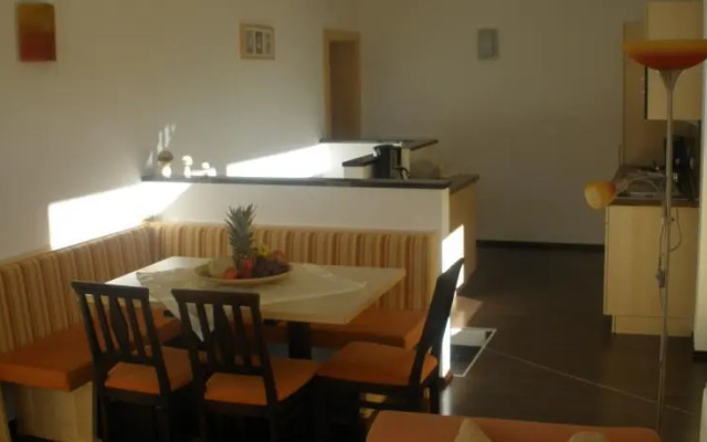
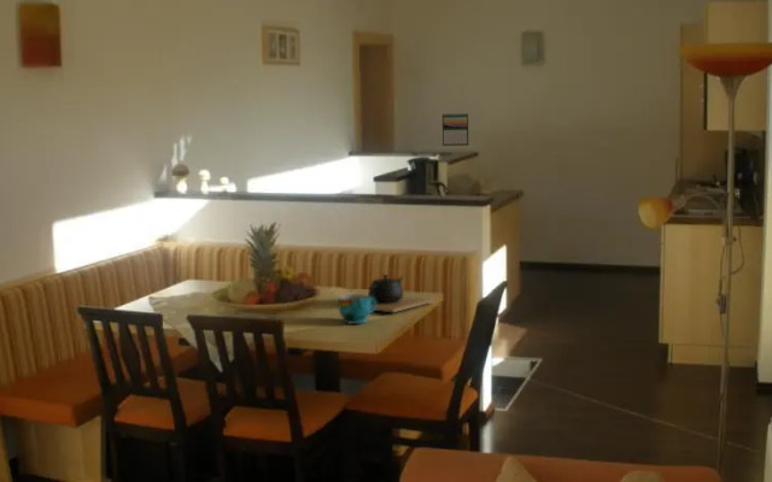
+ cup [337,293,376,325]
+ teapot [367,274,435,313]
+ calendar [441,112,470,147]
